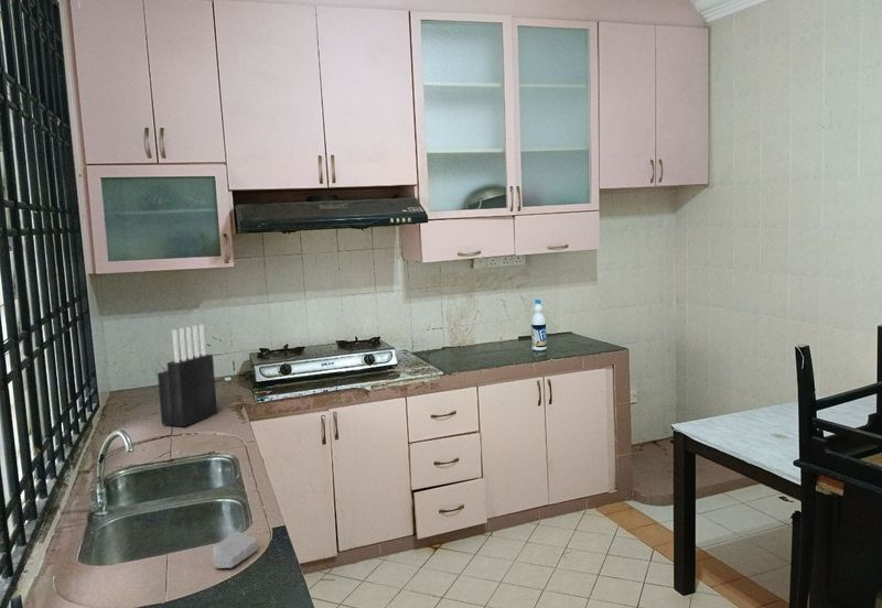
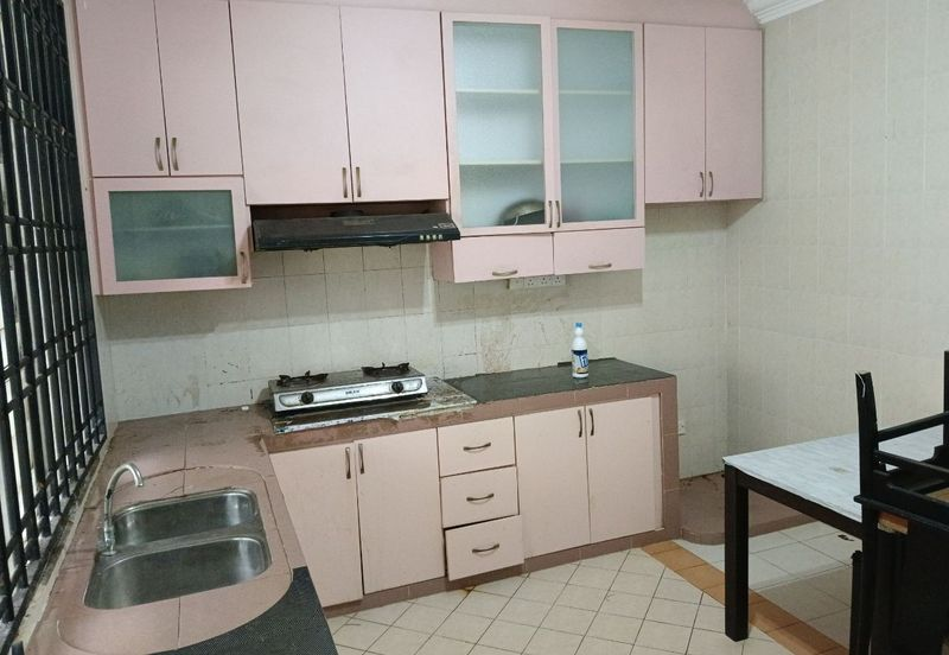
- soap bar [212,530,259,569]
- knife block [157,324,218,427]
